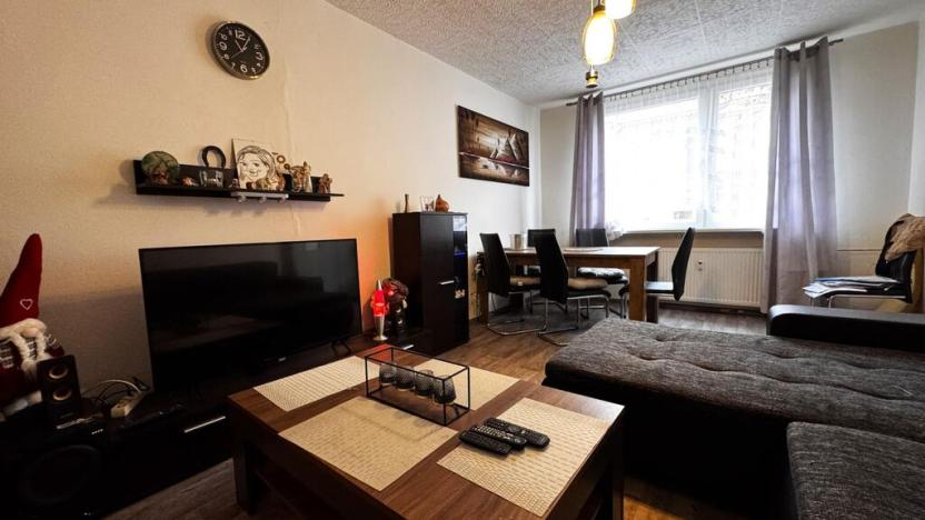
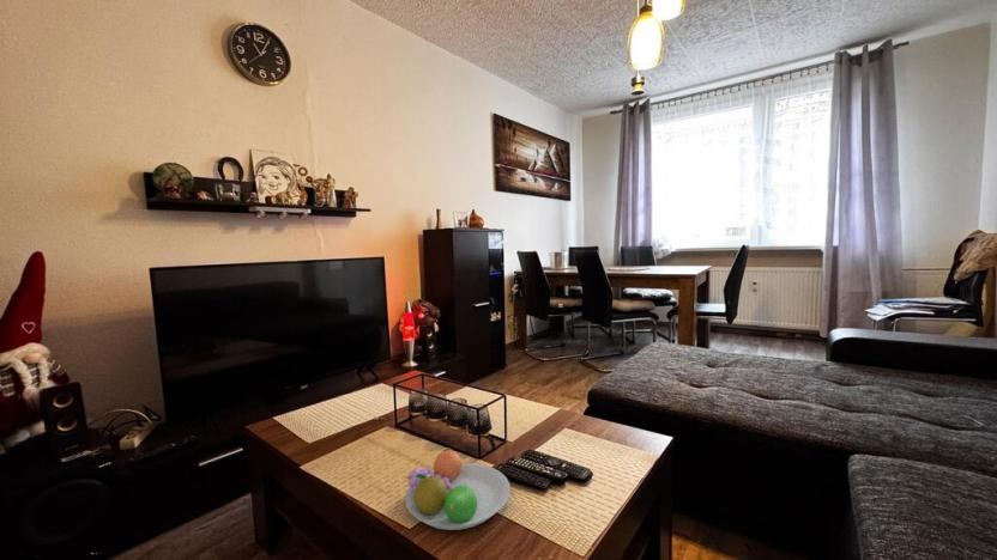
+ fruit bowl [404,446,512,531]
